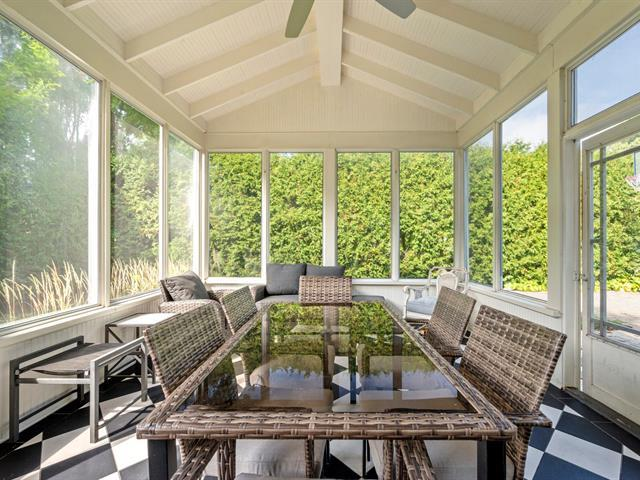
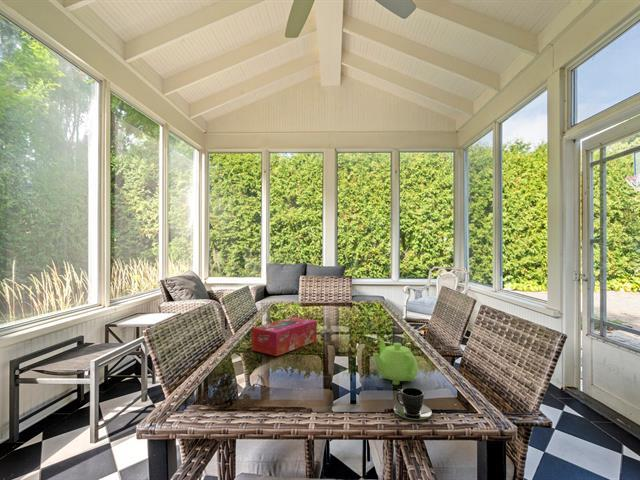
+ tissue box [251,316,318,357]
+ teapot [372,336,419,386]
+ teacup [393,386,433,421]
